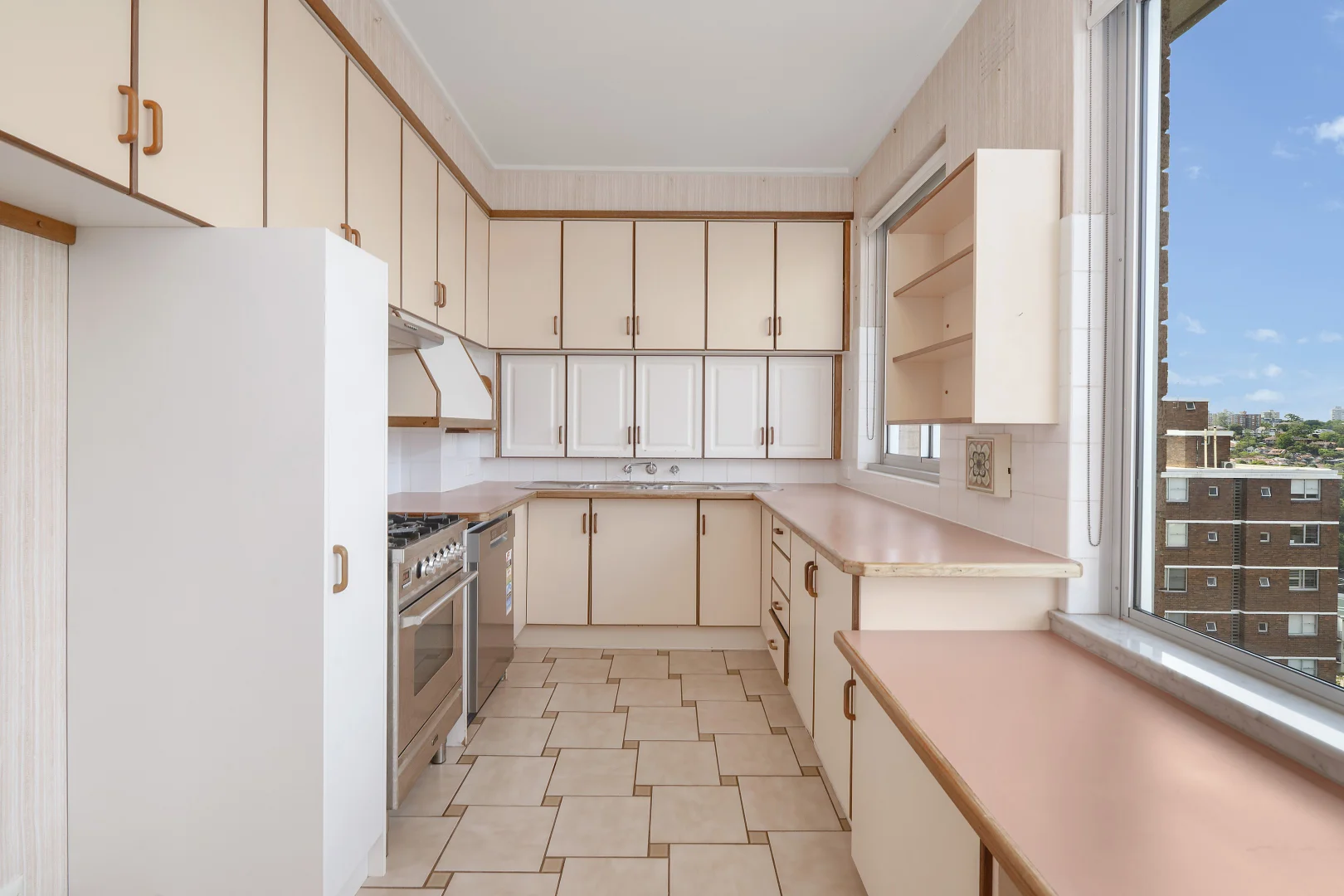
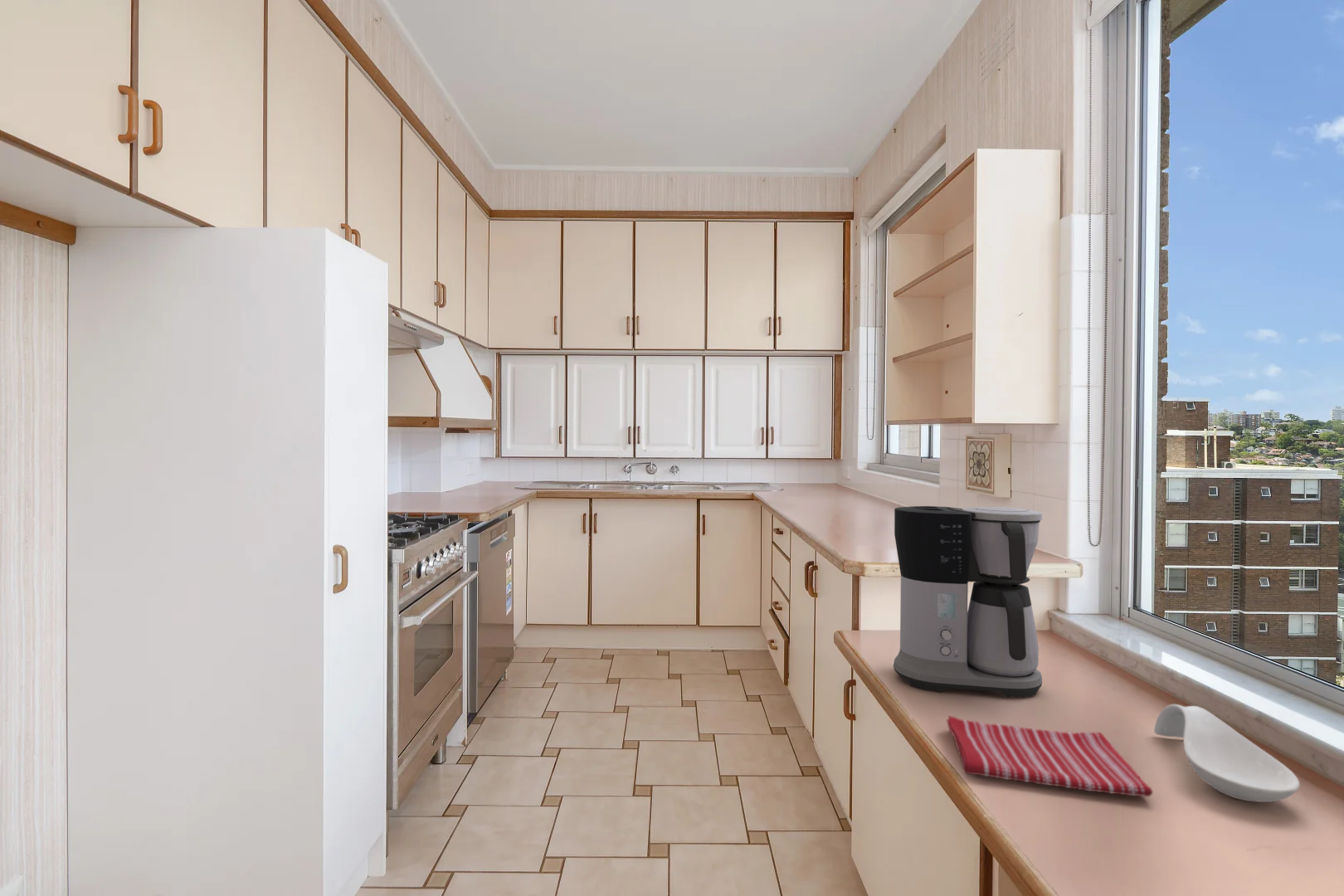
+ dish towel [946,715,1153,797]
+ coffee maker [893,505,1043,698]
+ spoon rest [1153,704,1301,803]
